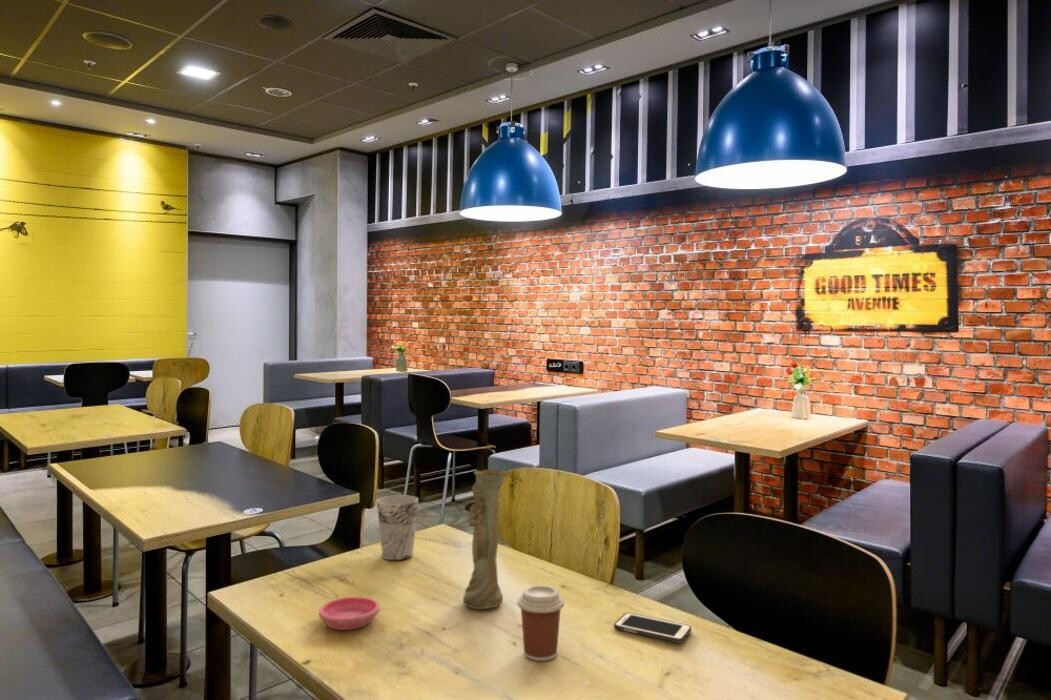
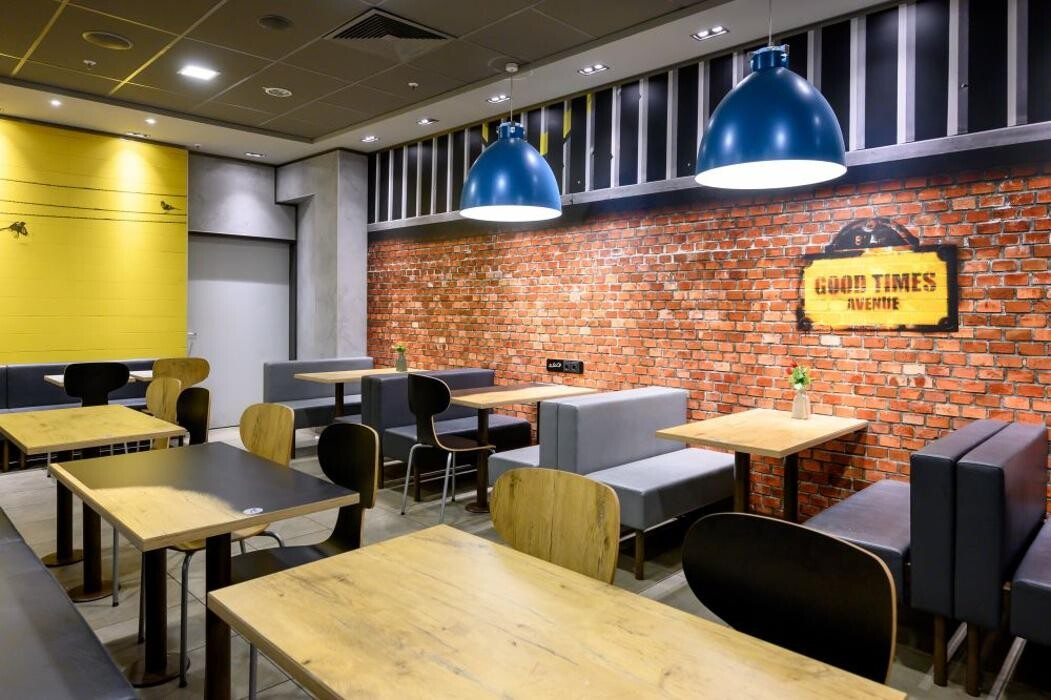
- coffee cup [516,584,565,662]
- vase [462,469,507,610]
- saucer [318,596,381,631]
- cell phone [613,612,692,644]
- cup [376,494,419,561]
